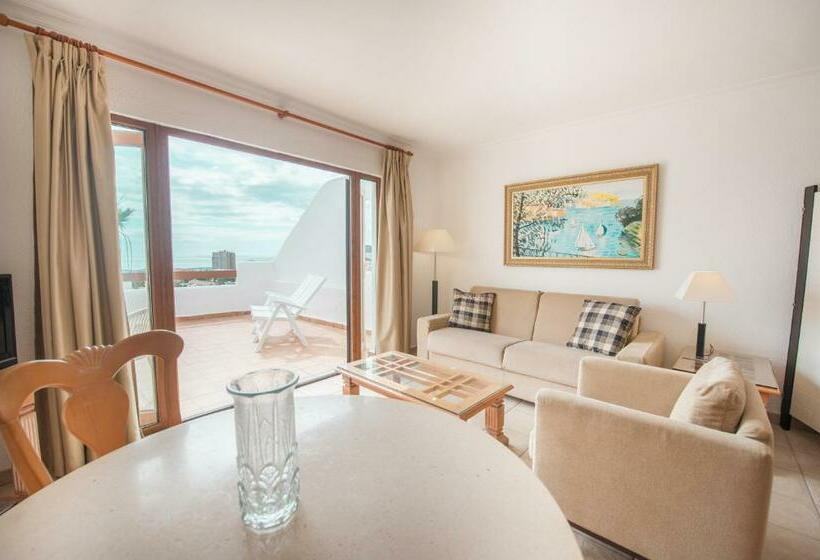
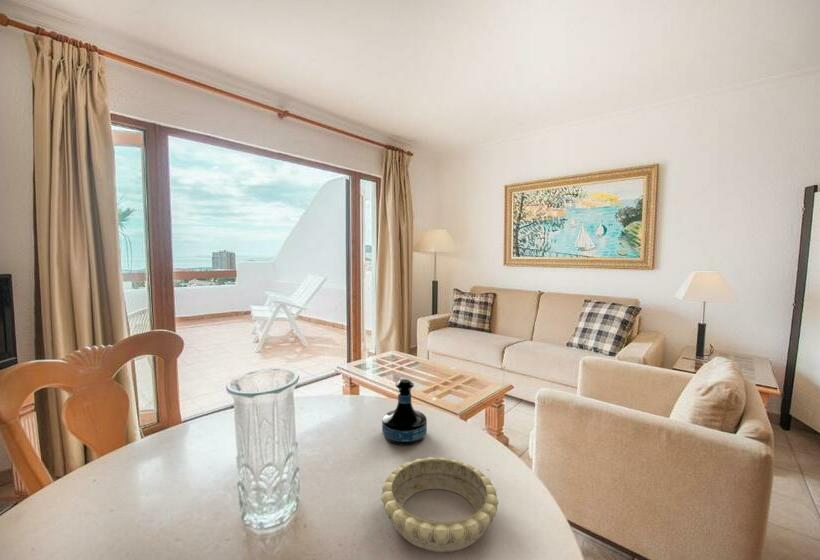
+ decorative bowl [380,456,500,553]
+ tequila bottle [381,378,428,446]
